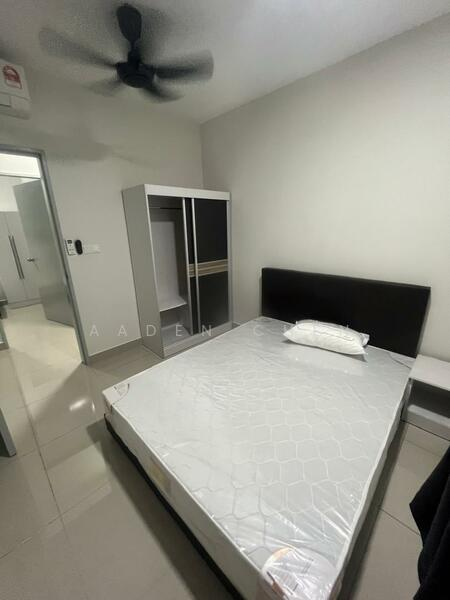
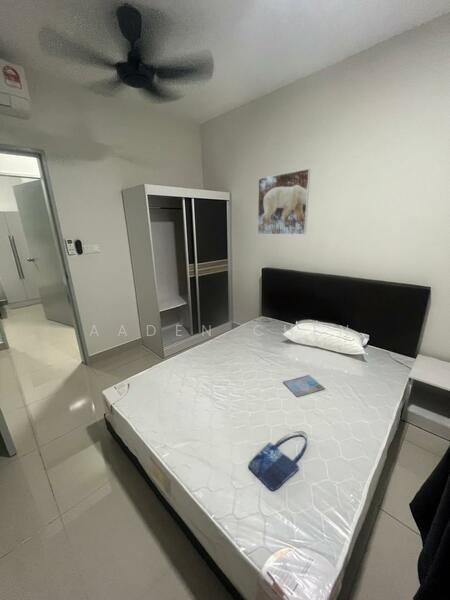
+ book [282,374,326,398]
+ shopping bag [247,430,308,492]
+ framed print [257,168,311,235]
